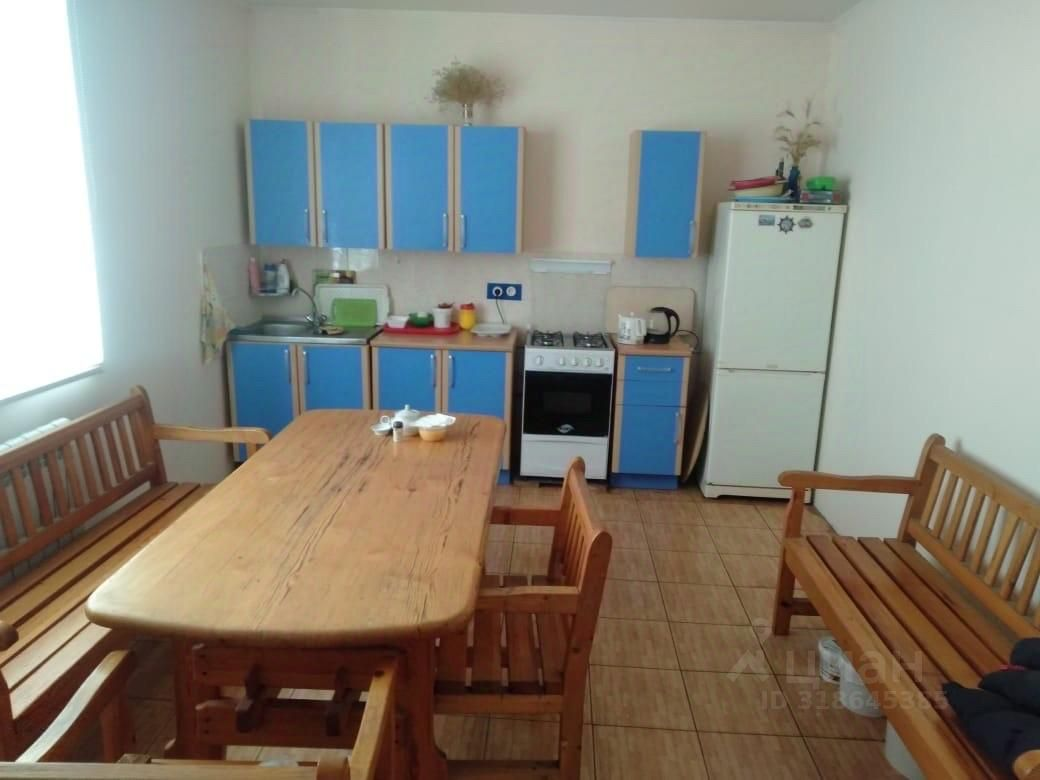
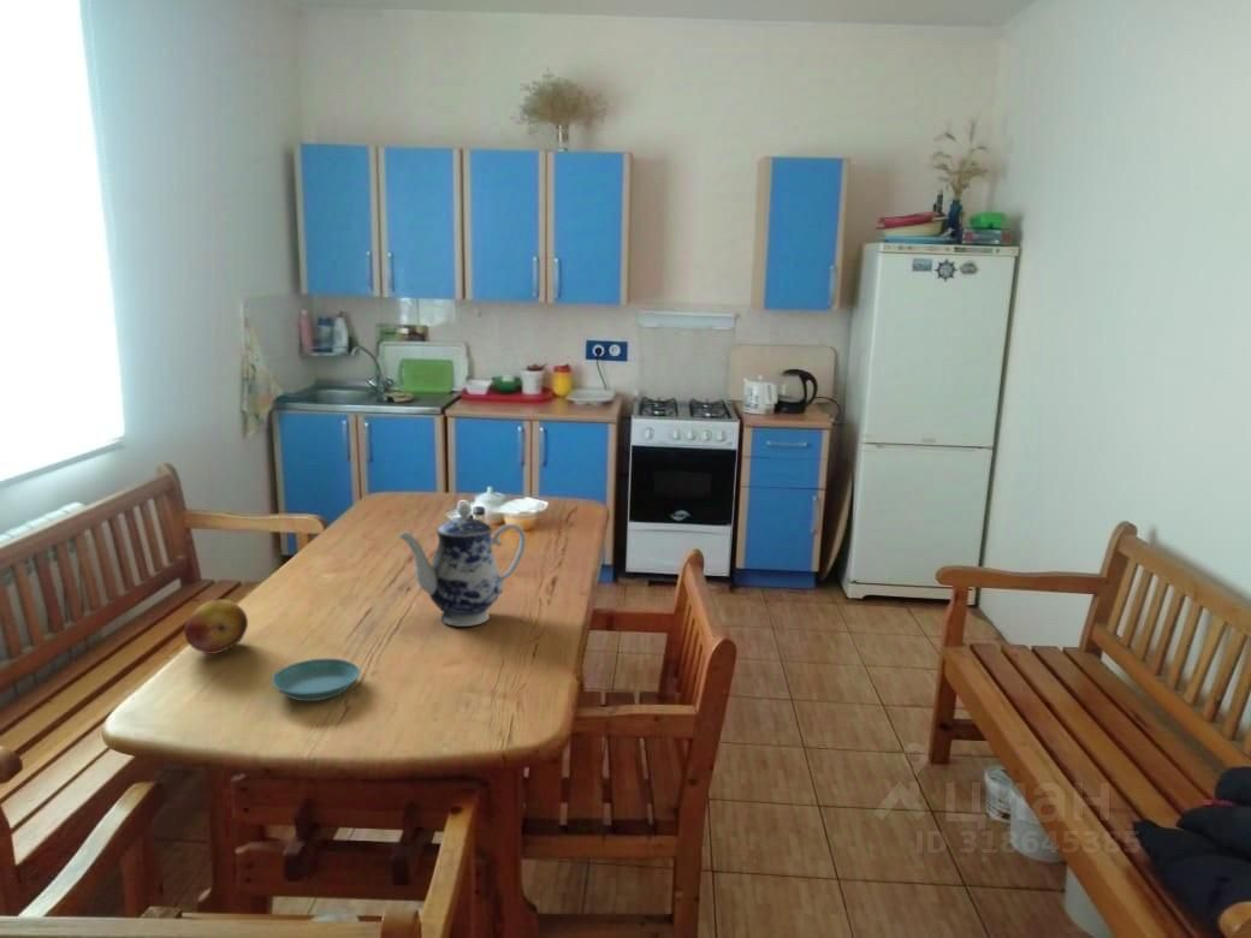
+ saucer [271,658,361,702]
+ fruit [183,599,249,655]
+ teapot [398,503,527,628]
